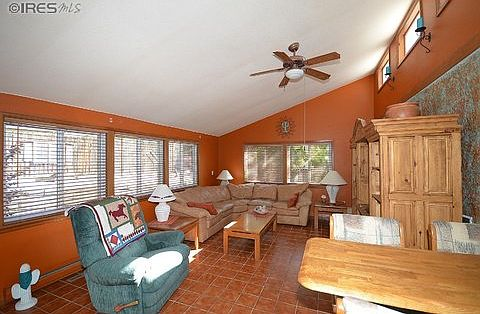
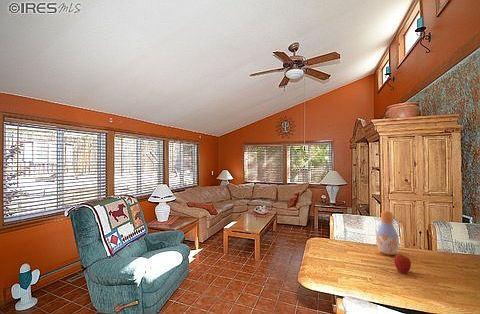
+ vase [375,210,400,256]
+ fruit [393,252,412,274]
